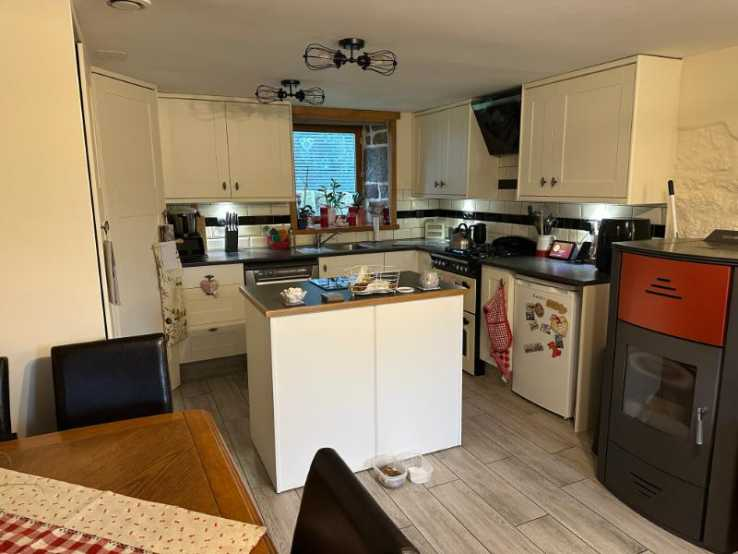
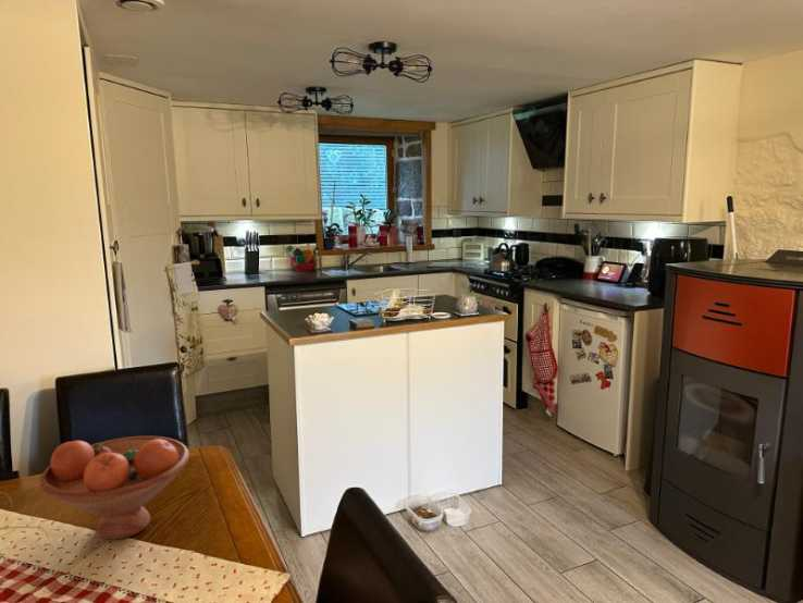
+ fruit bowl [39,435,190,541]
